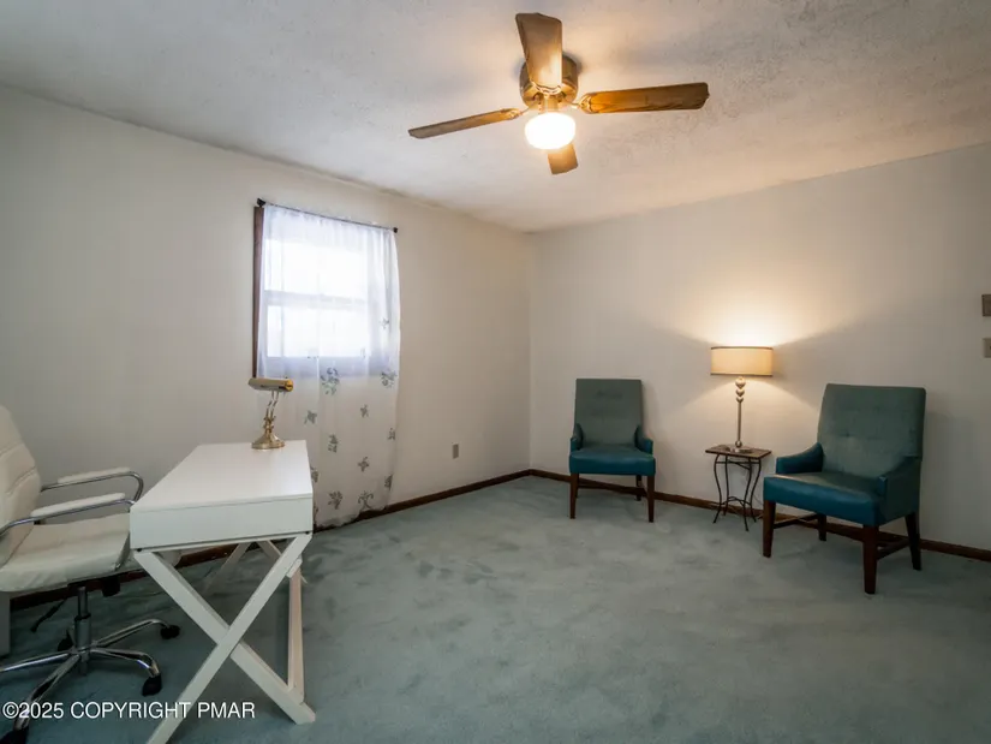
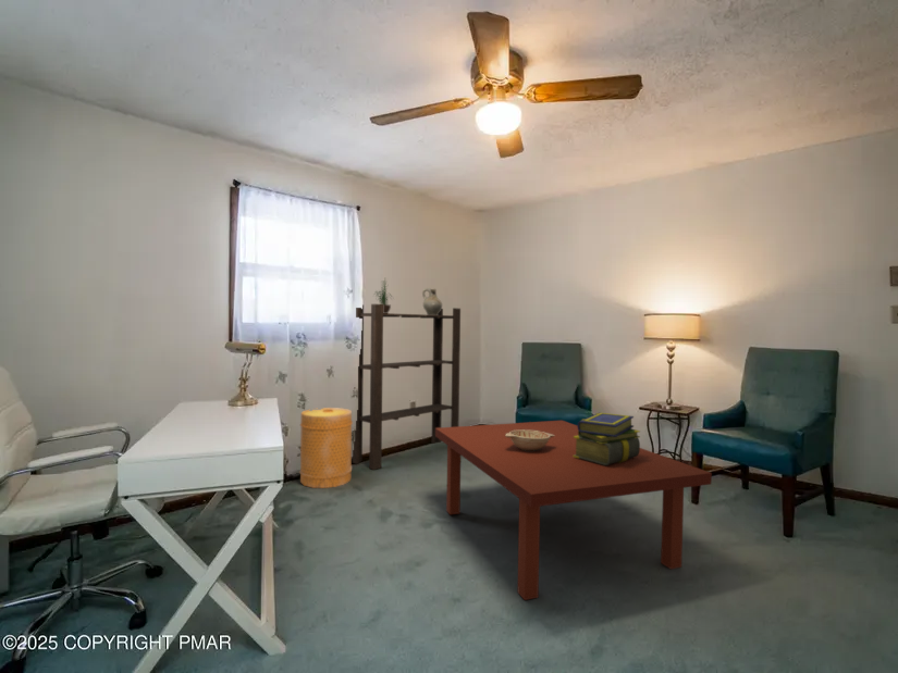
+ bookshelf [352,303,462,471]
+ coffee table [435,420,713,601]
+ stack of books [574,411,641,465]
+ potted plant [372,278,394,313]
+ basket [298,407,353,489]
+ ceramic jug [421,287,443,315]
+ decorative bowl [505,429,555,451]
